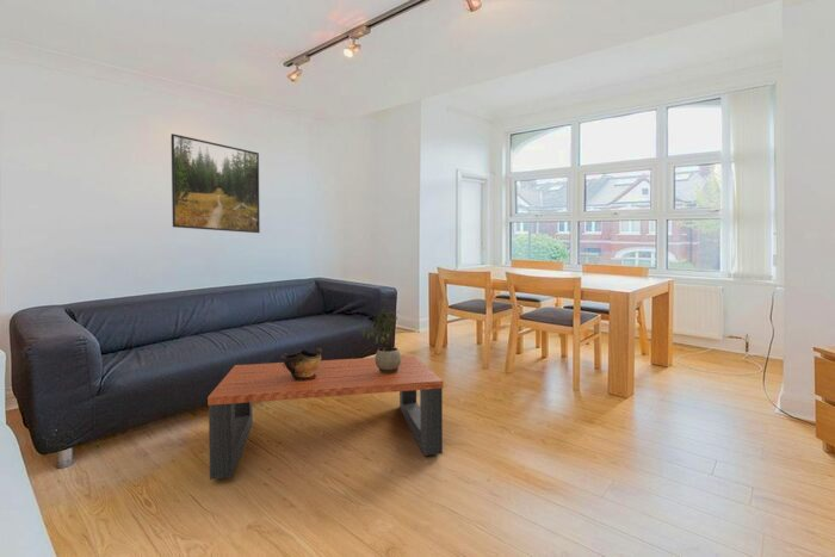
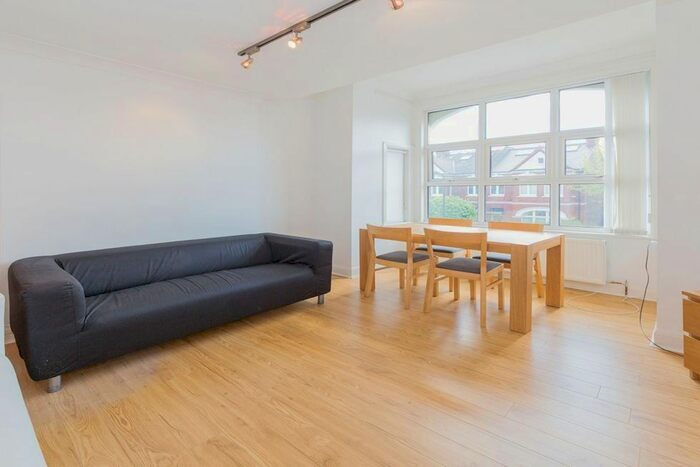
- decorative bowl [280,347,323,380]
- potted plant [358,308,402,373]
- coffee table [206,354,444,481]
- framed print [171,132,261,234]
